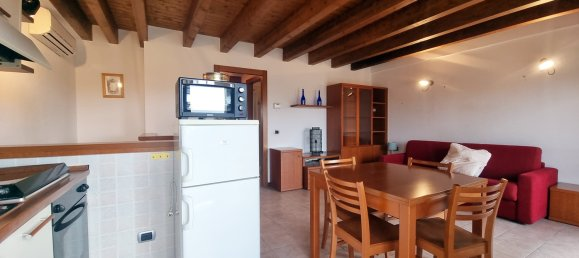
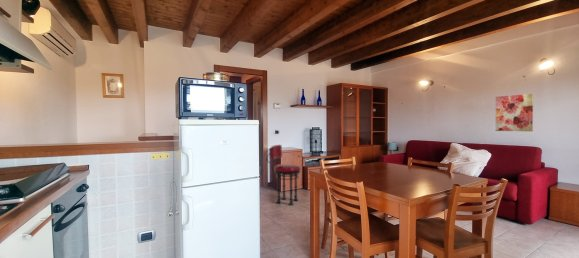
+ wall art [495,93,534,132]
+ stool [266,144,302,206]
